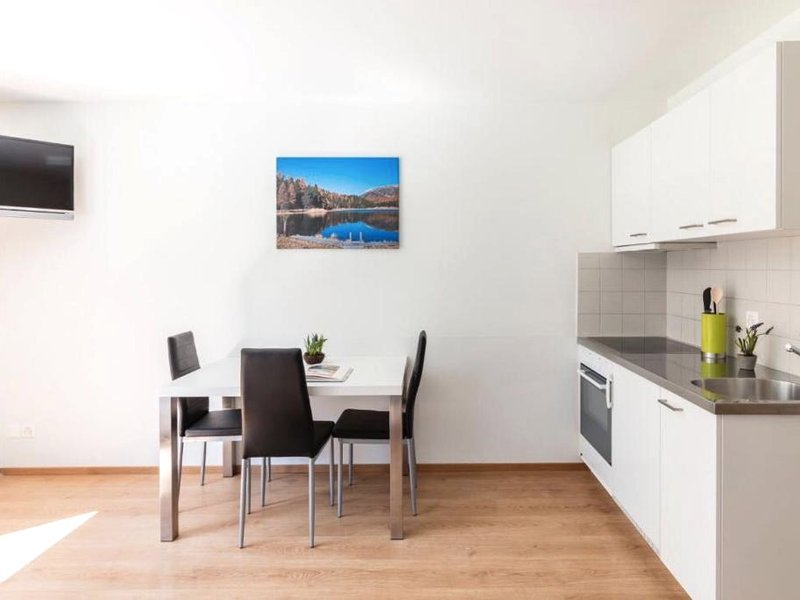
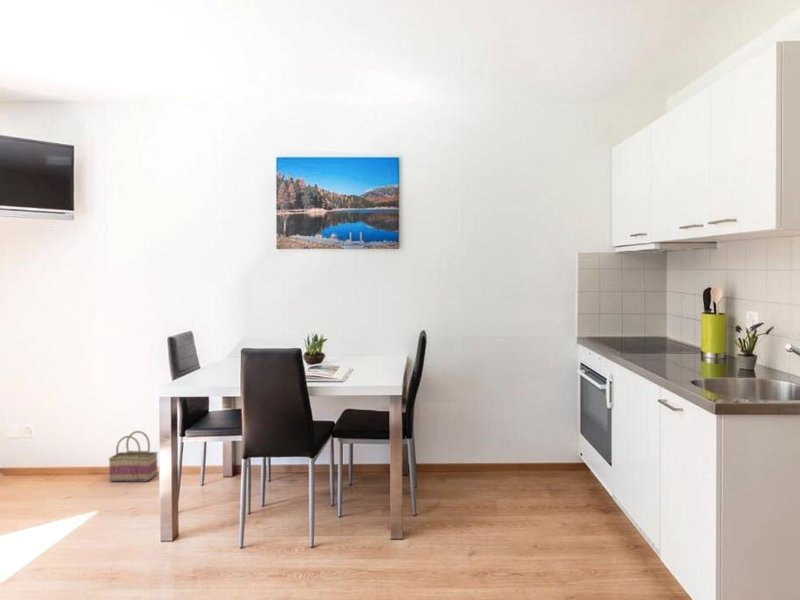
+ basket [108,430,159,483]
